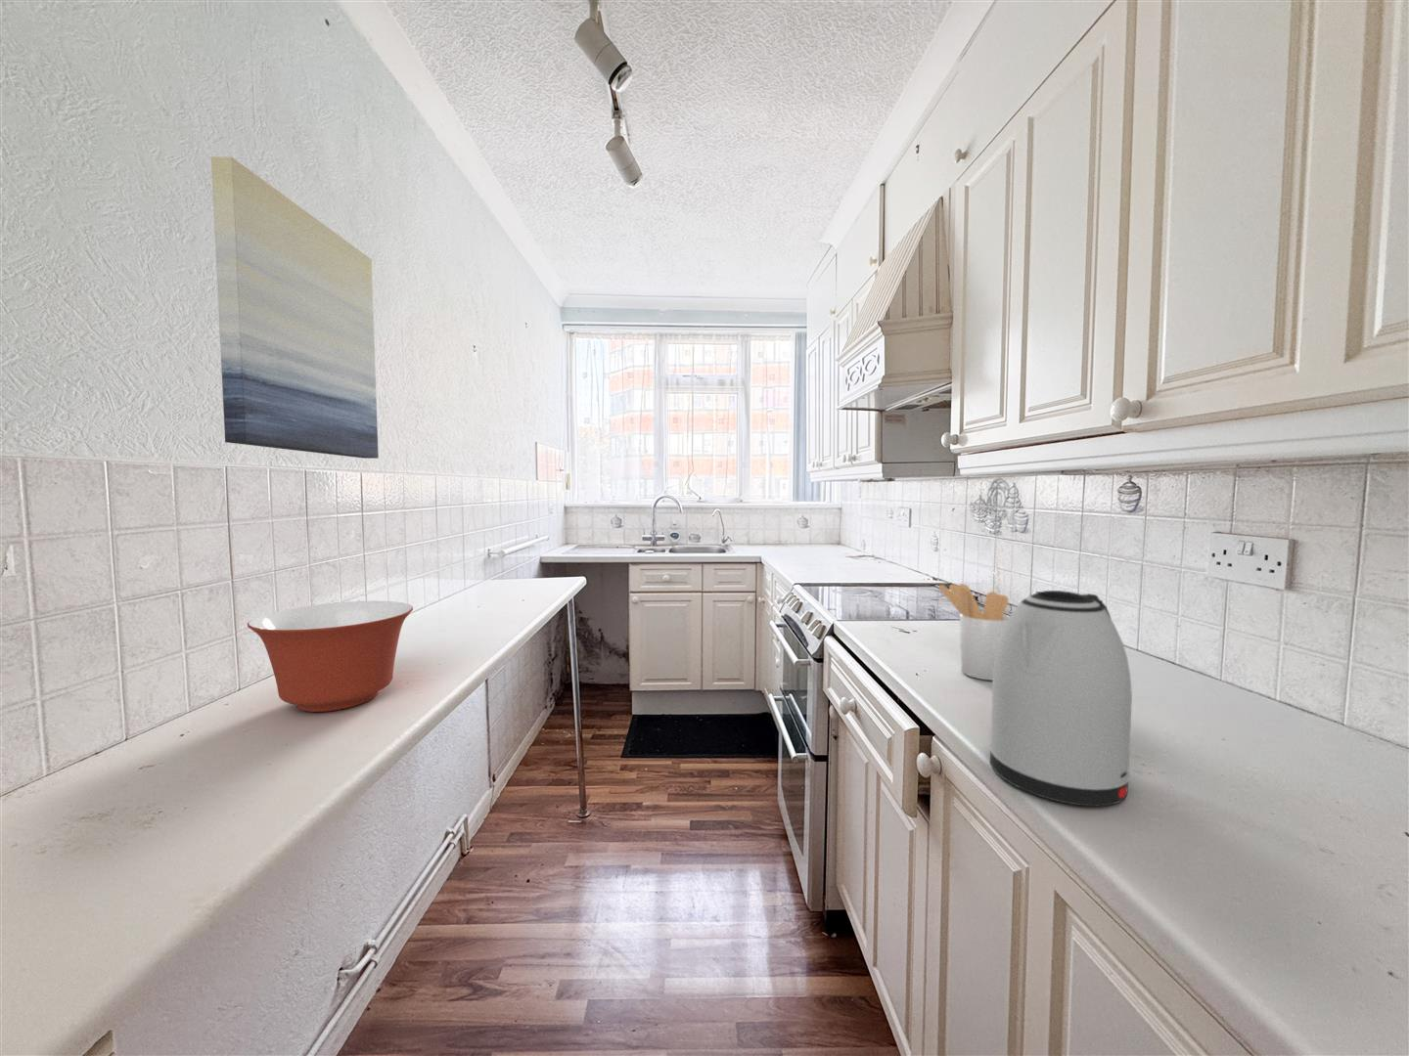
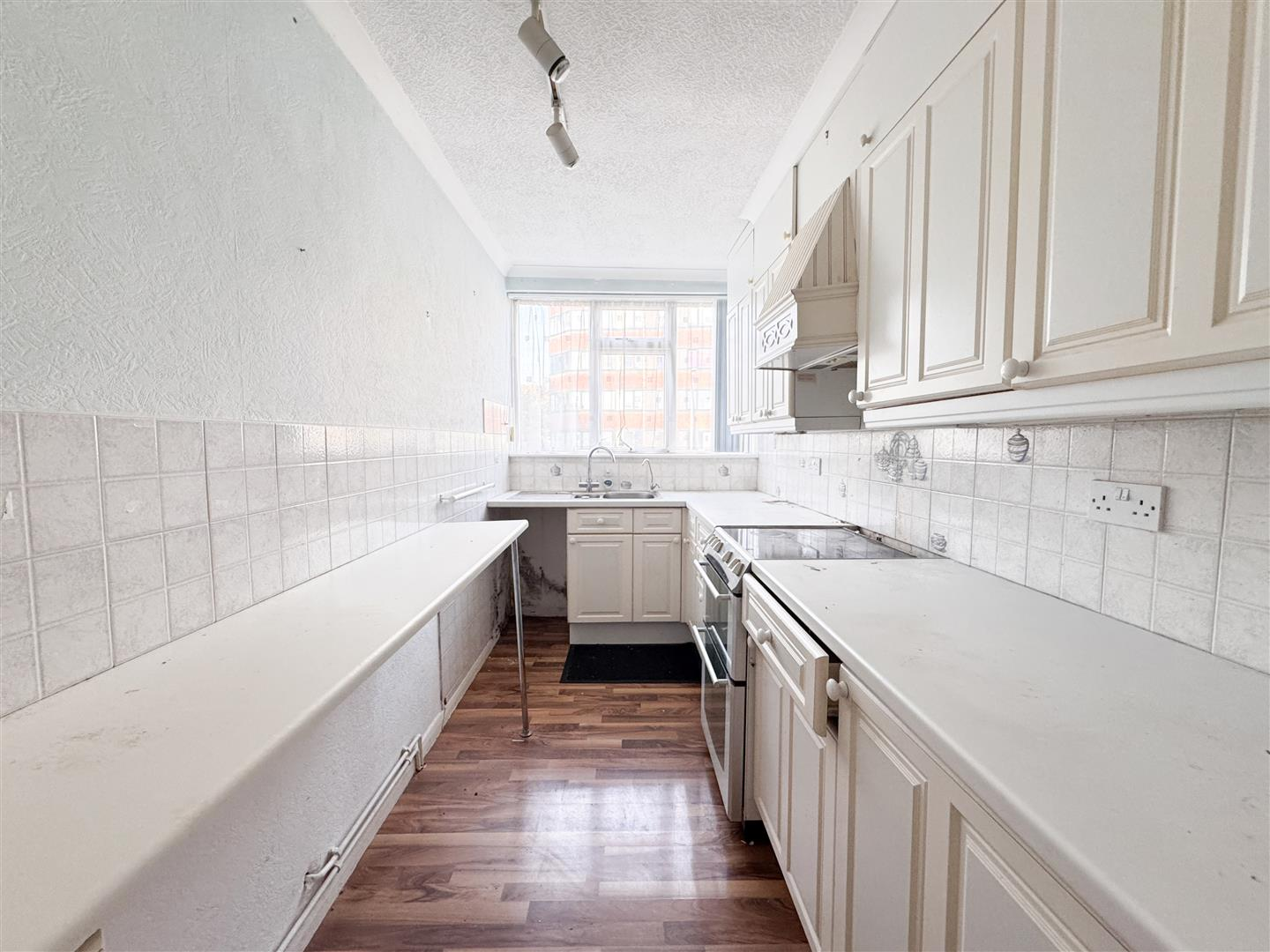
- kettle [989,590,1133,808]
- utensil holder [937,582,1011,681]
- wall art [211,155,379,459]
- mixing bowl [246,600,414,713]
